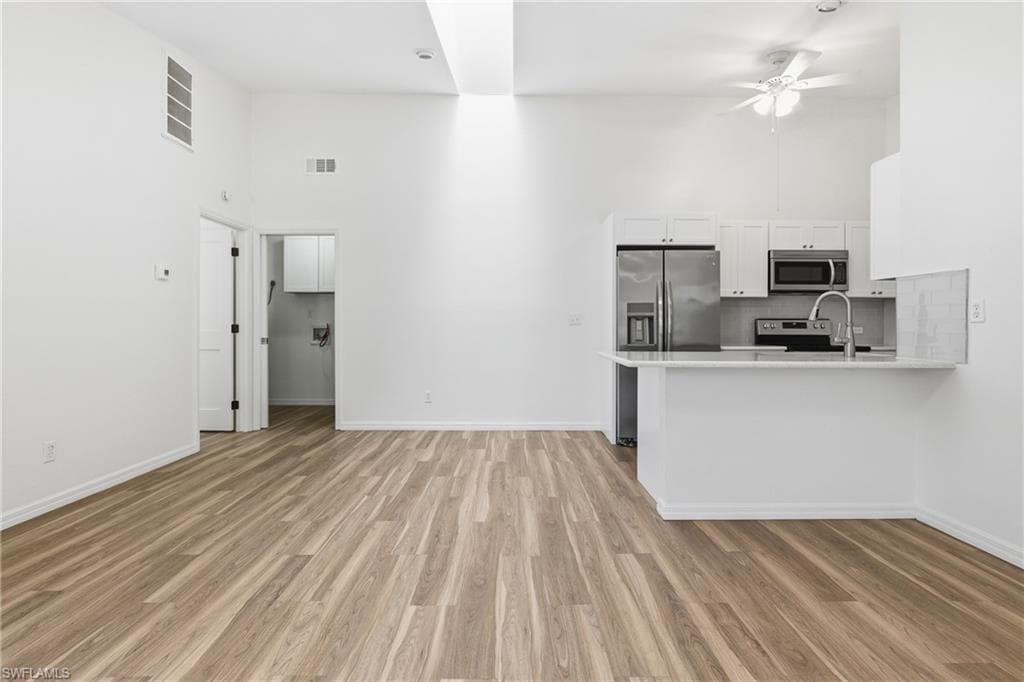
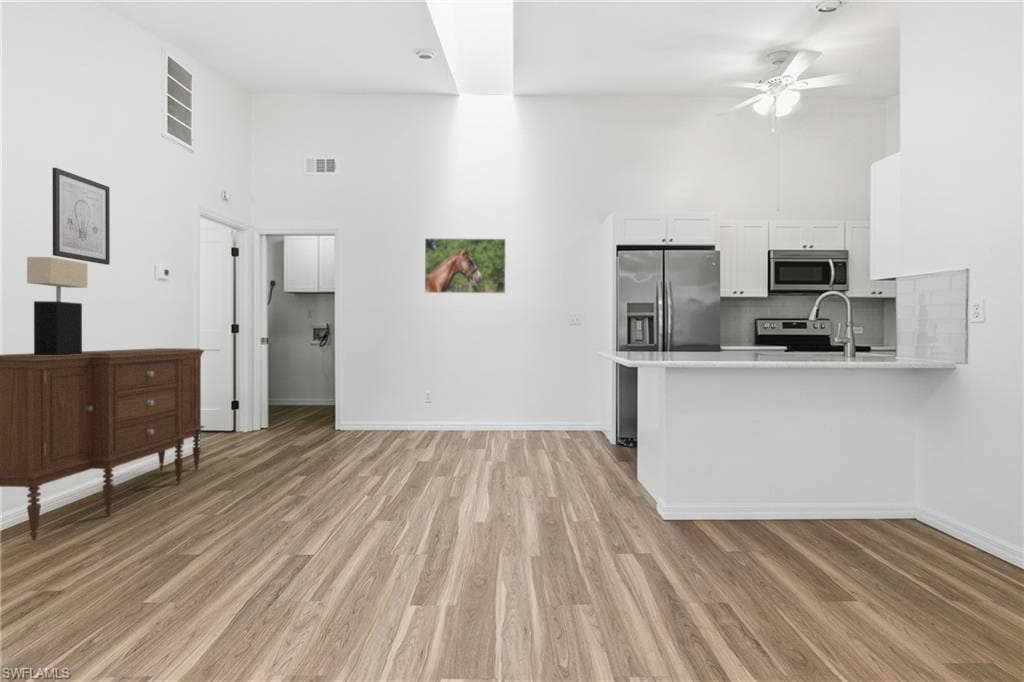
+ sideboard [0,347,206,542]
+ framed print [424,237,507,295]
+ wall art [51,167,111,266]
+ table lamp [26,256,88,355]
